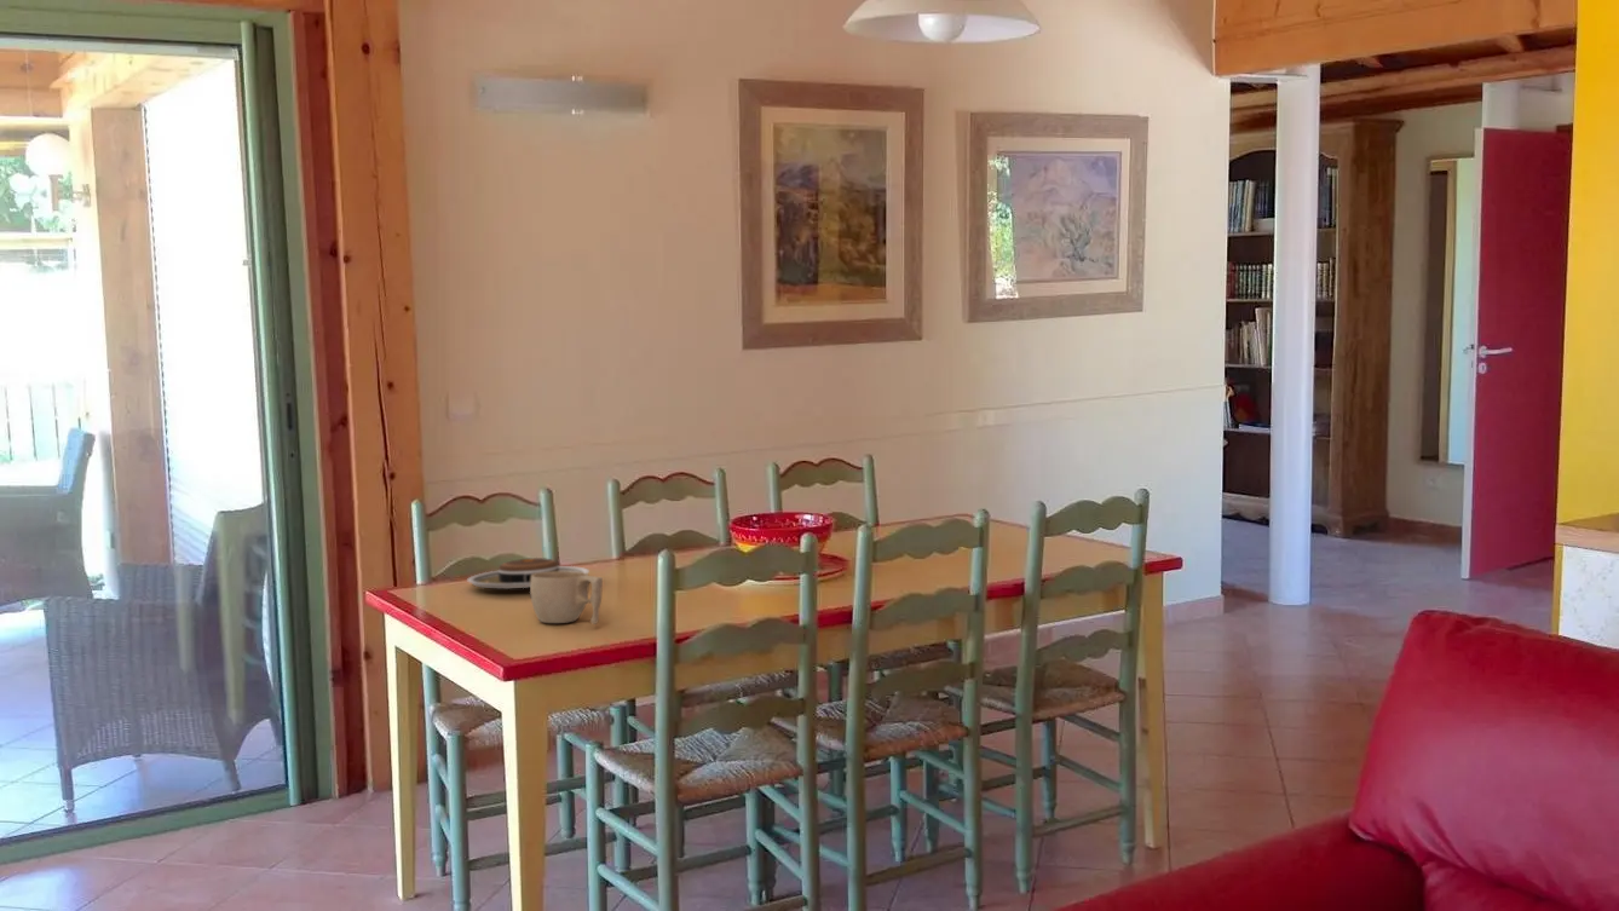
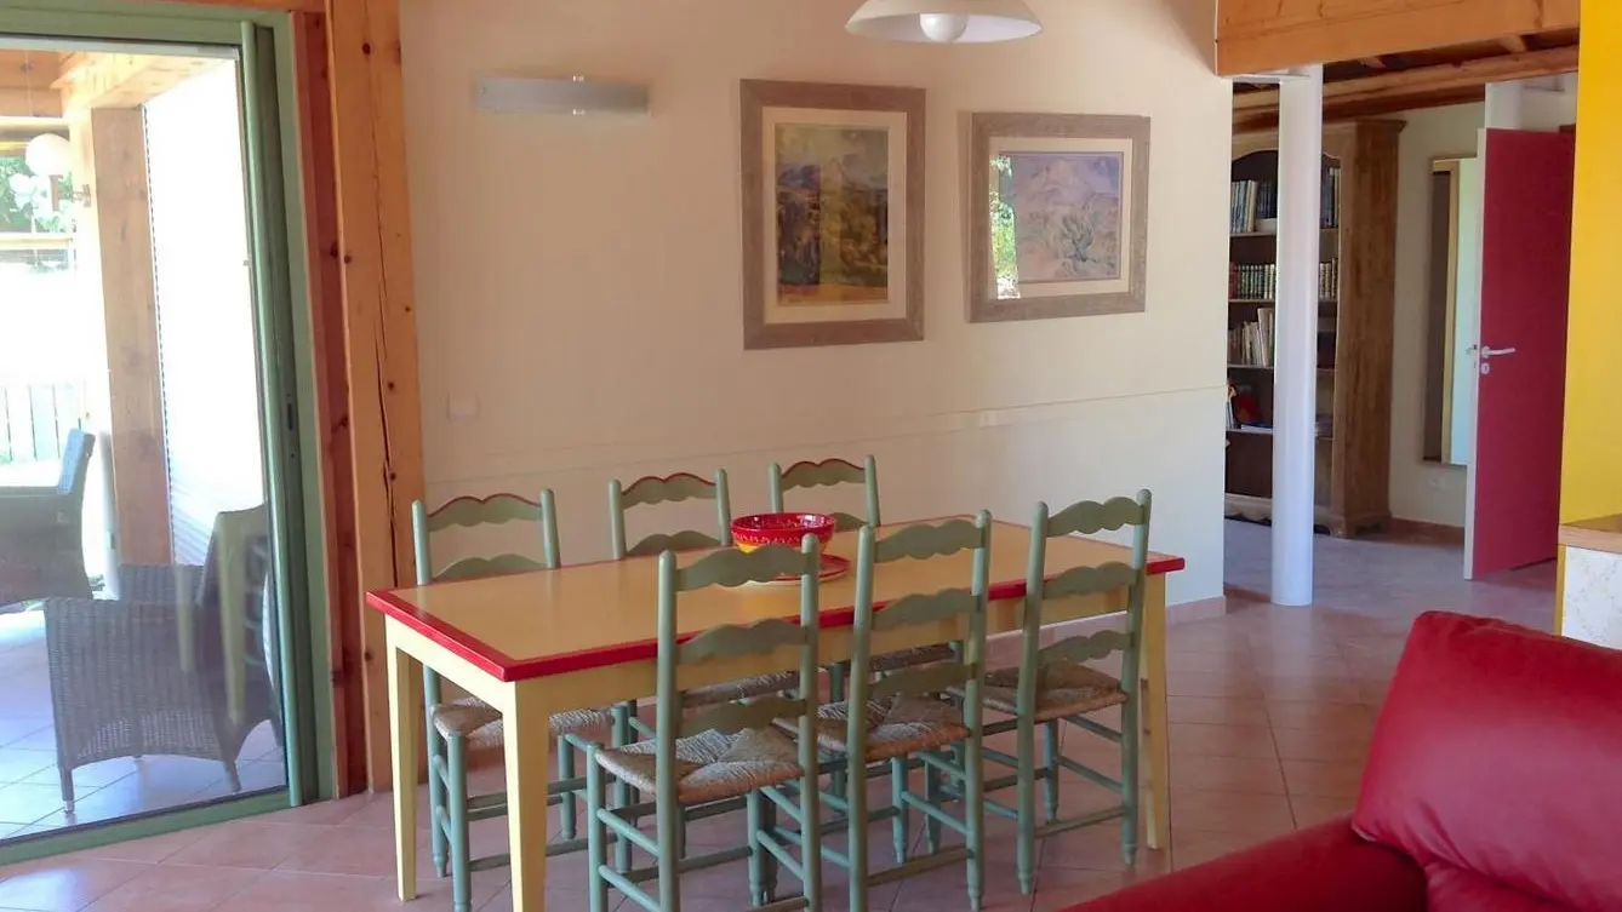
- plate [466,557,590,589]
- cup [529,571,604,625]
